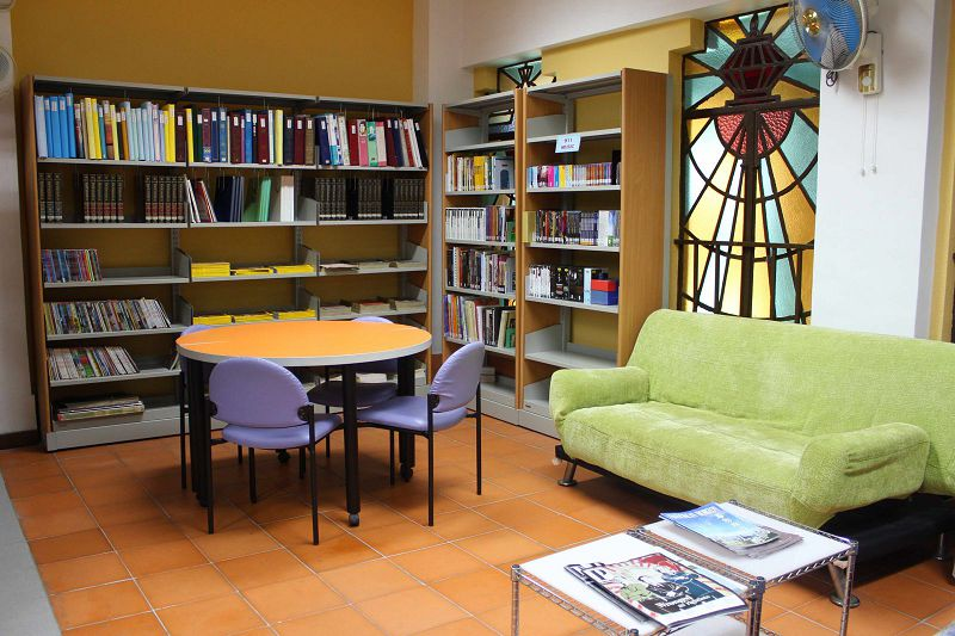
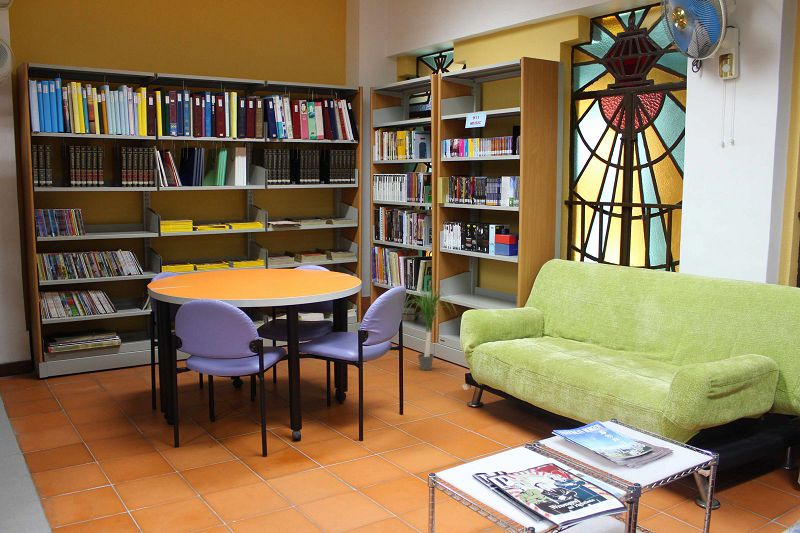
+ potted plant [403,281,458,371]
